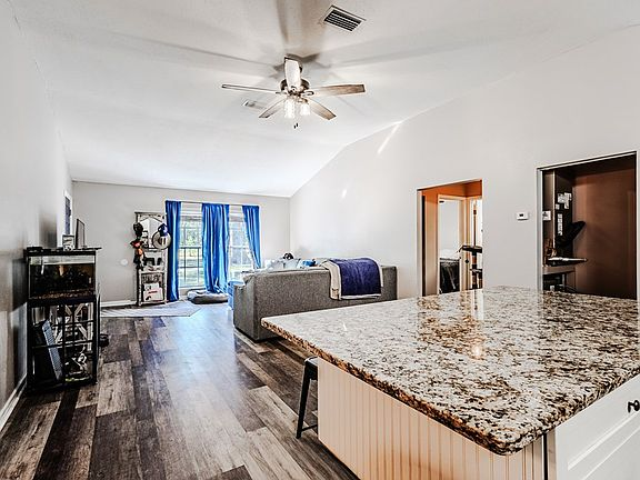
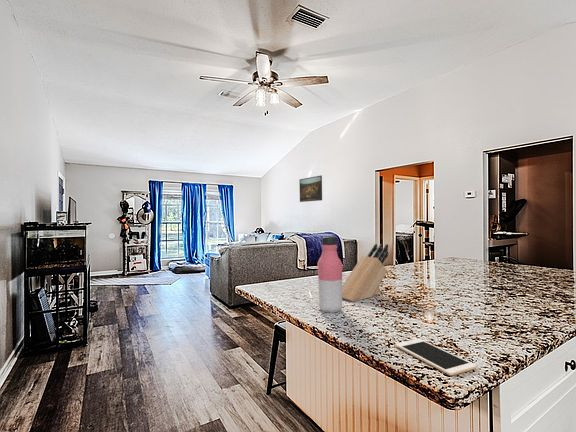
+ cell phone [394,338,477,376]
+ knife block [342,243,389,303]
+ water bottle [317,236,344,314]
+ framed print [298,174,323,203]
